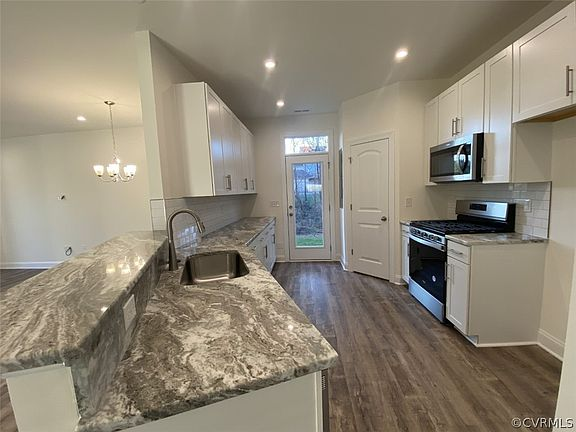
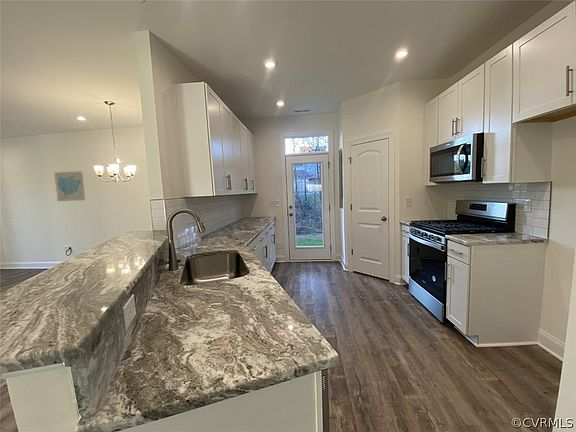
+ wall art [53,170,86,202]
